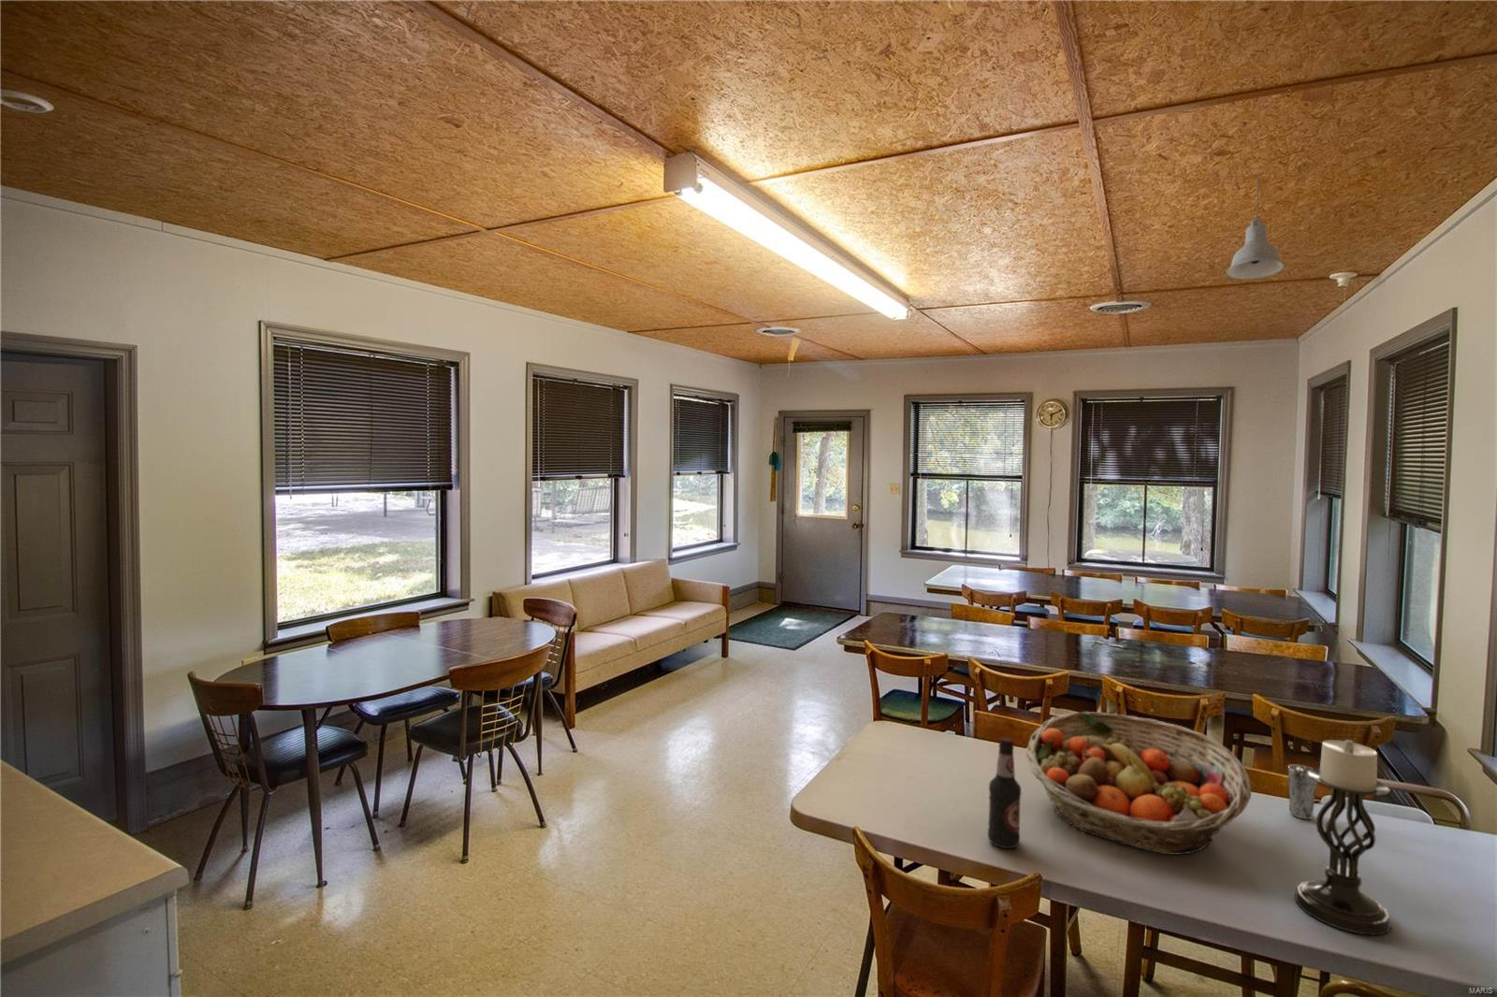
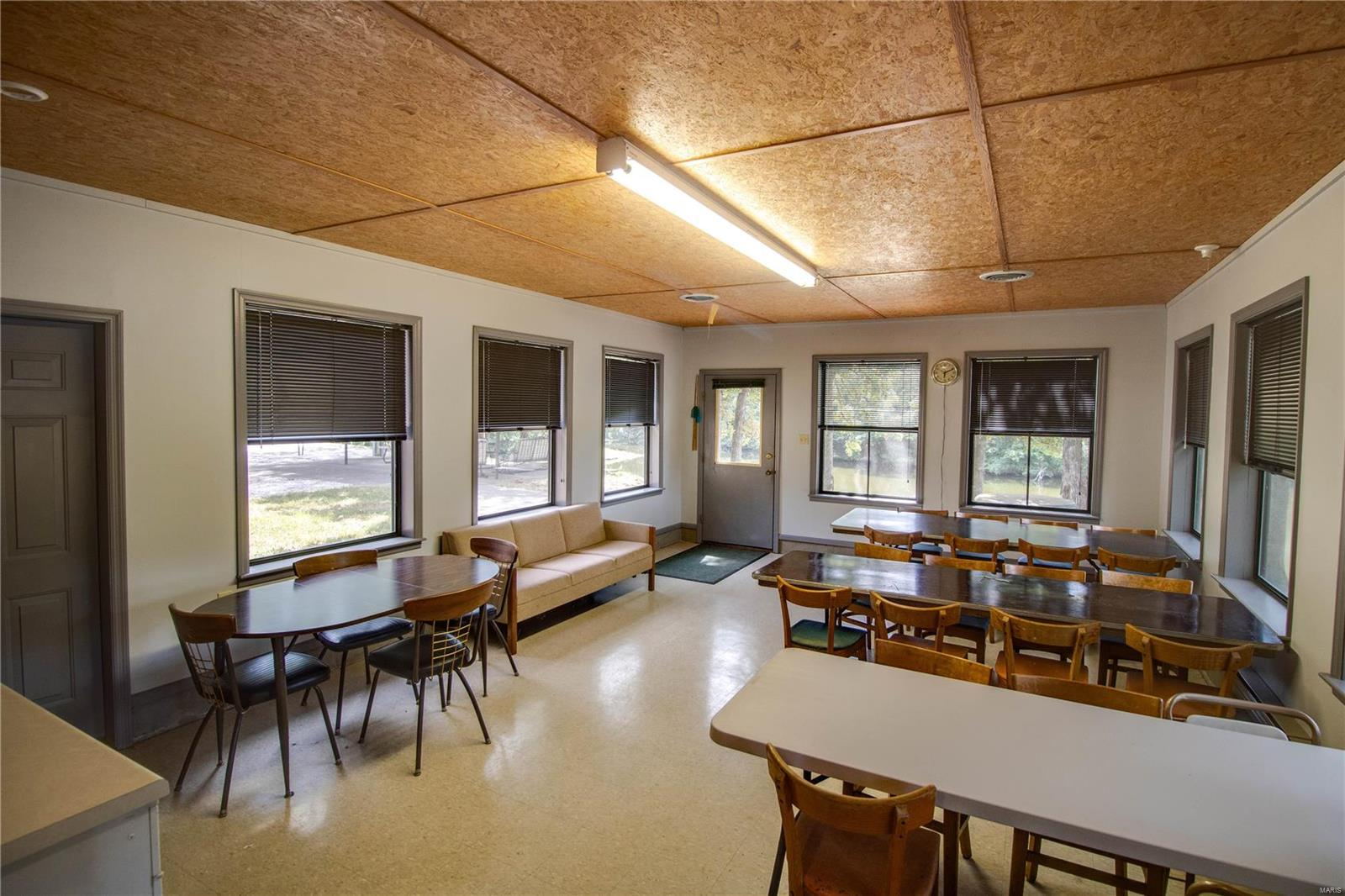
- fruit basket [1024,711,1252,856]
- bottle [987,736,1022,849]
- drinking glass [1287,763,1318,820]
- candle holder [1294,739,1392,936]
- pendant light [1224,172,1286,280]
